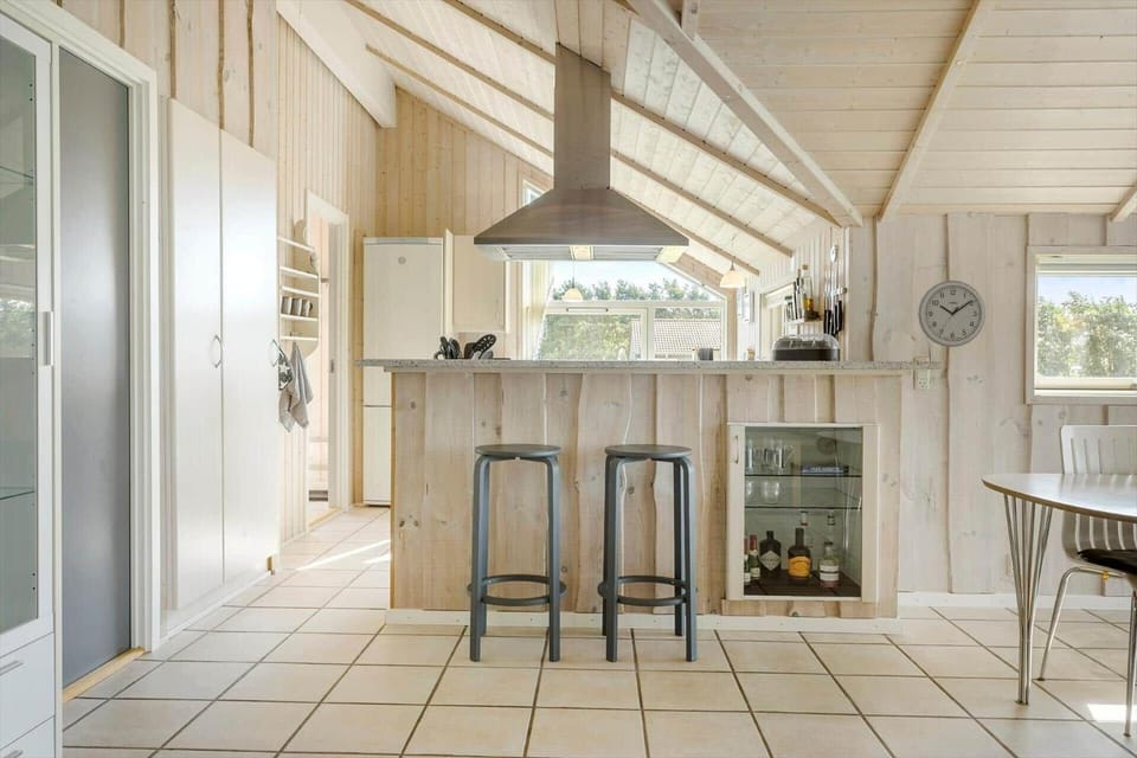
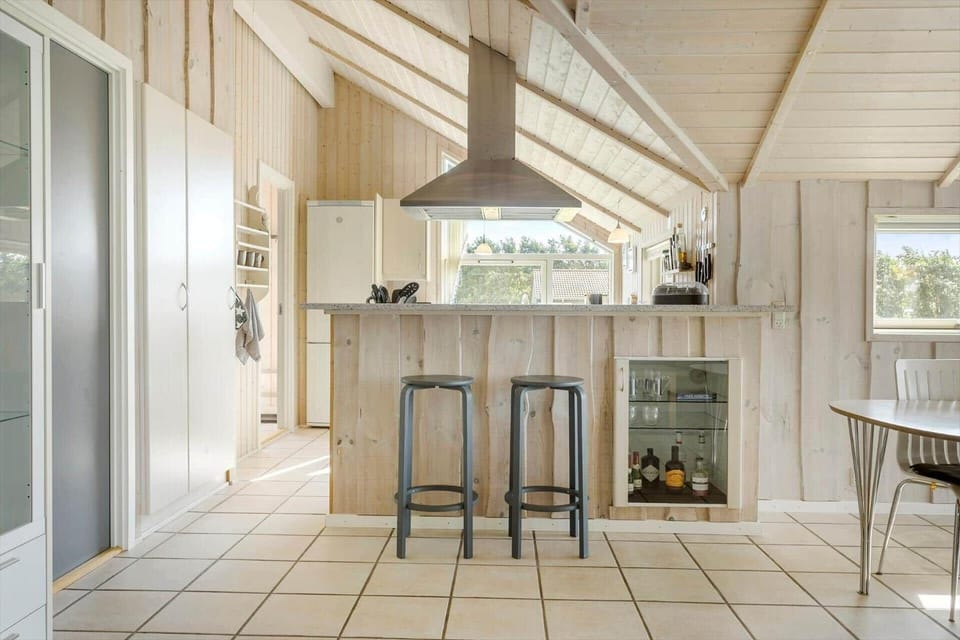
- wall clock [917,280,987,348]
